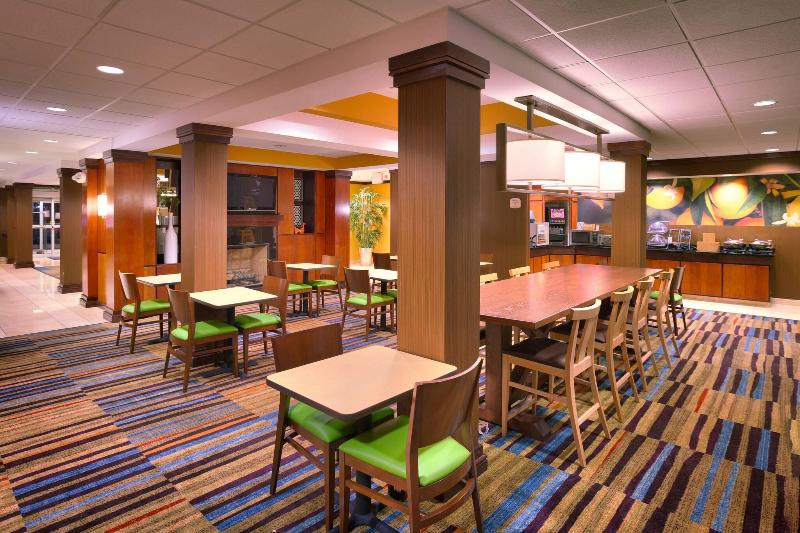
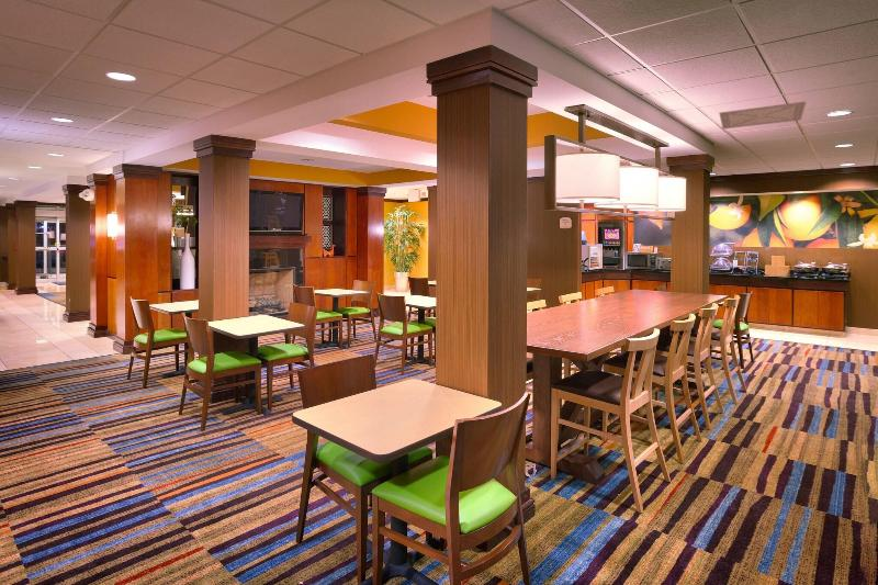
+ ceiling vent [718,100,808,131]
